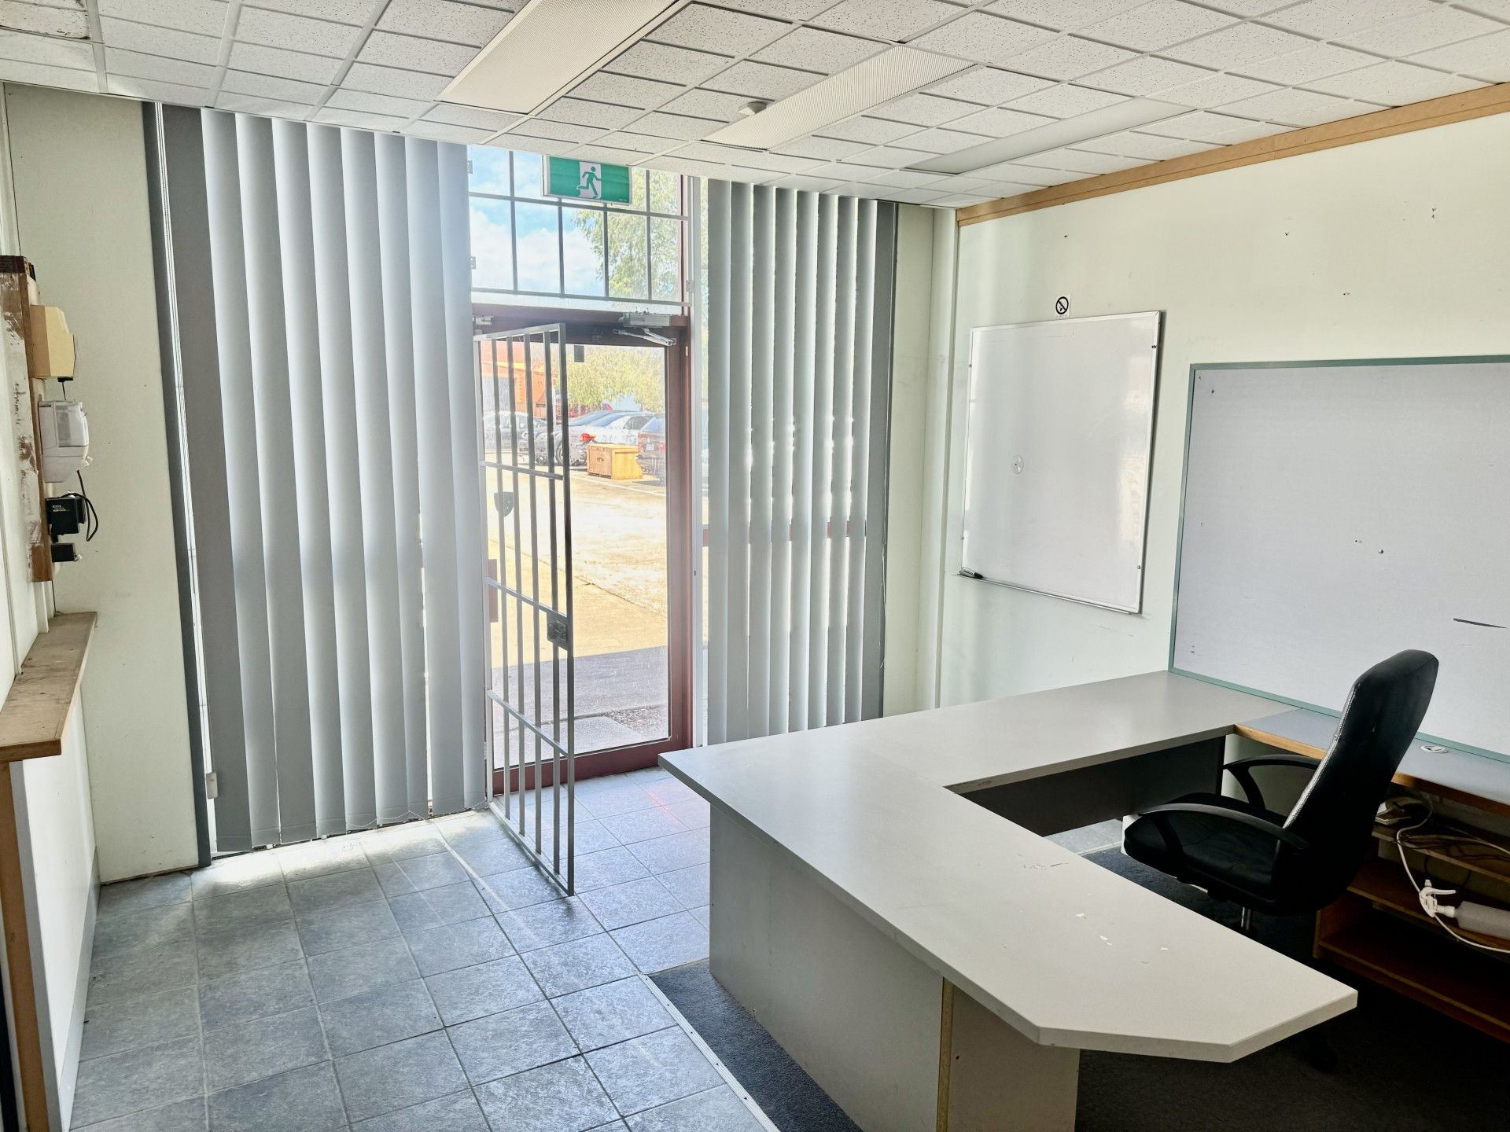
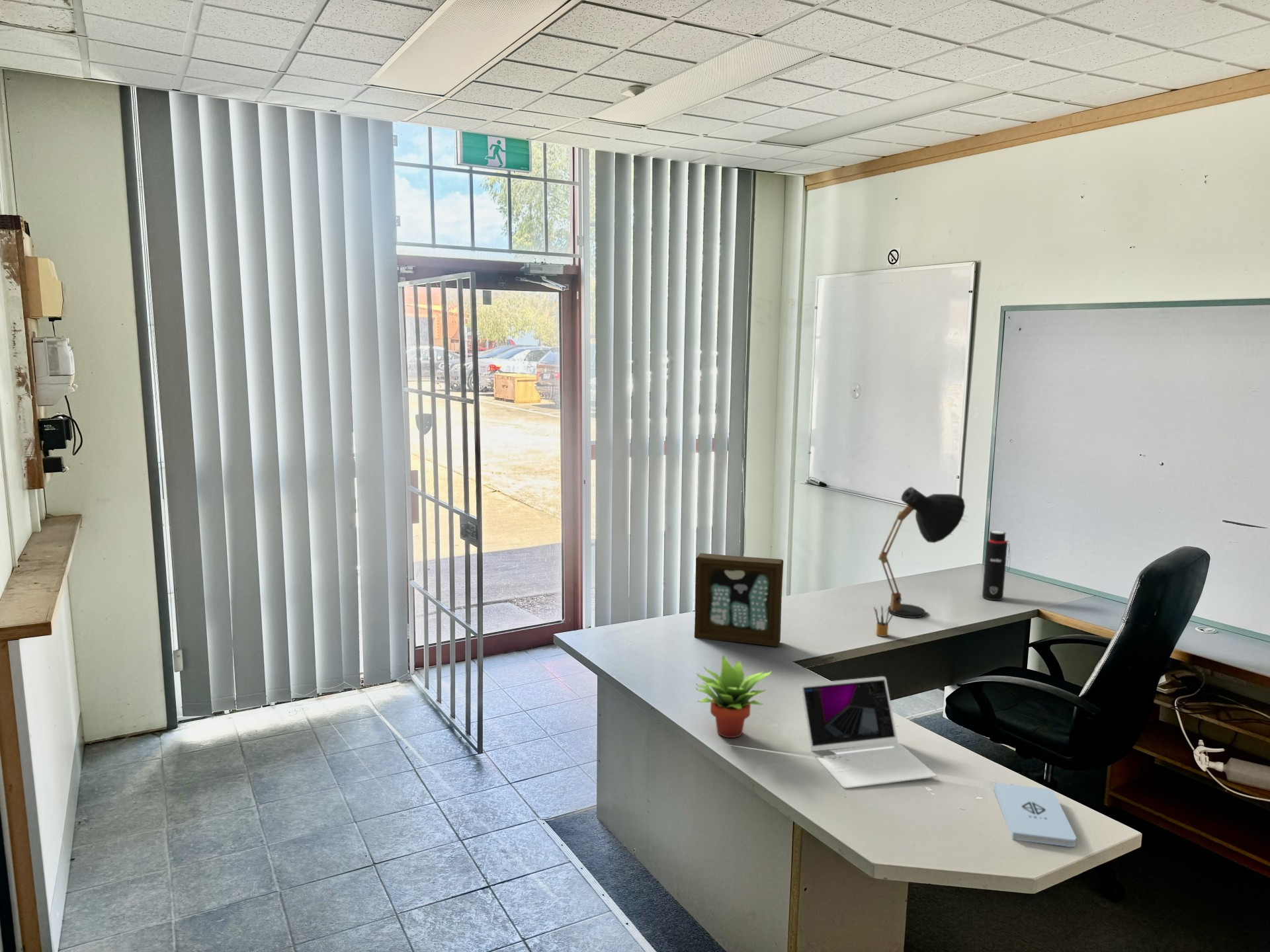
+ succulent plant [695,654,773,738]
+ laptop [800,676,937,789]
+ water bottle [982,530,1011,601]
+ pencil box [873,605,896,637]
+ notepad [993,782,1077,848]
+ desk lamp [877,487,966,619]
+ picture frame [694,553,784,647]
